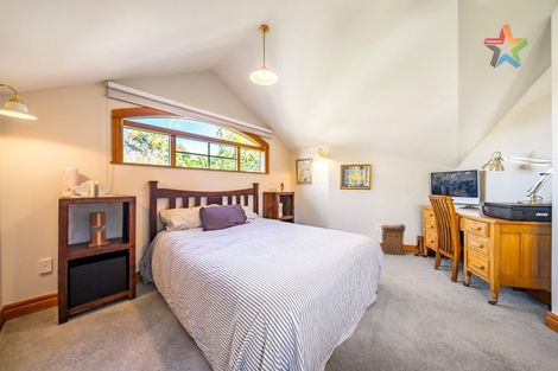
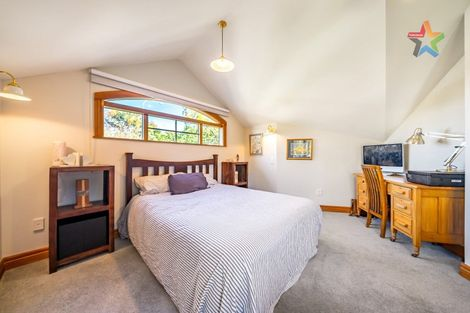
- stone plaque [380,223,406,256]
